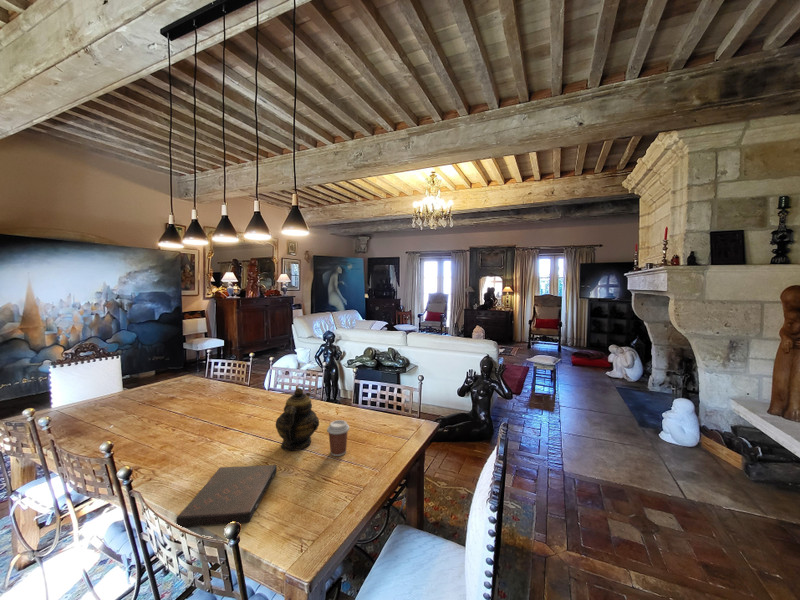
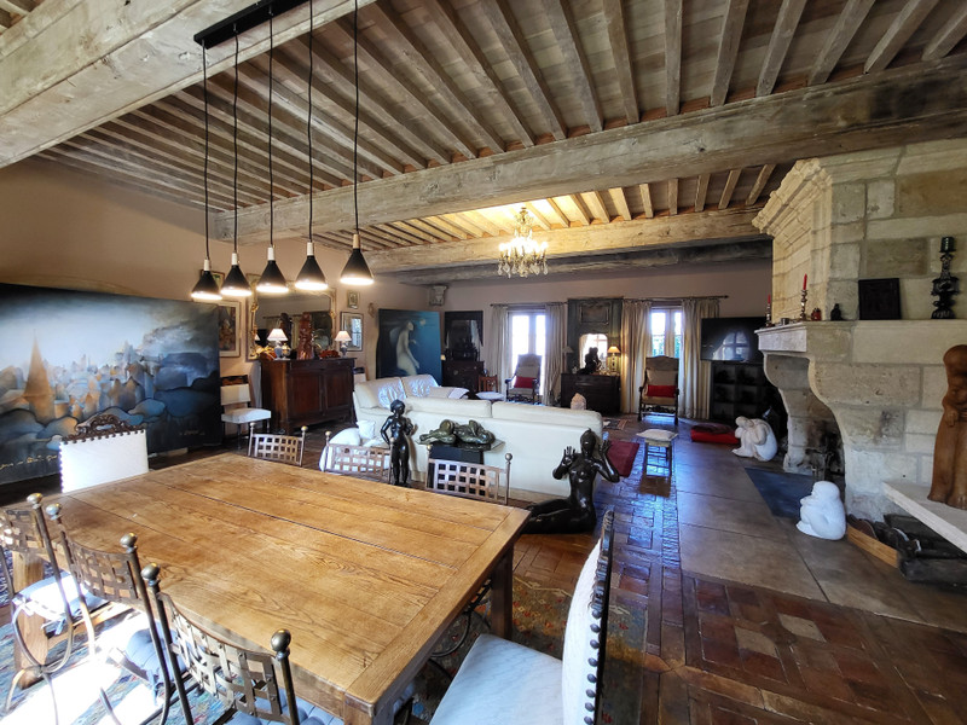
- coffee cup [326,419,350,457]
- teapot [274,387,320,452]
- book [175,464,277,528]
